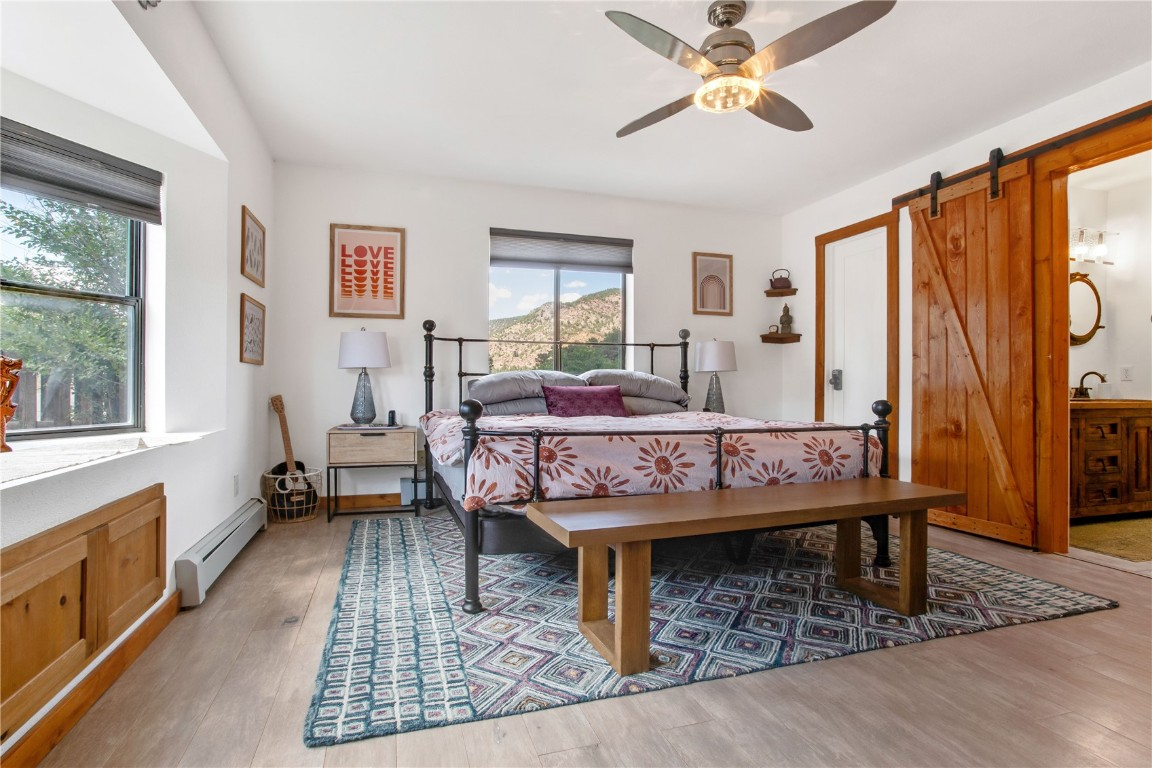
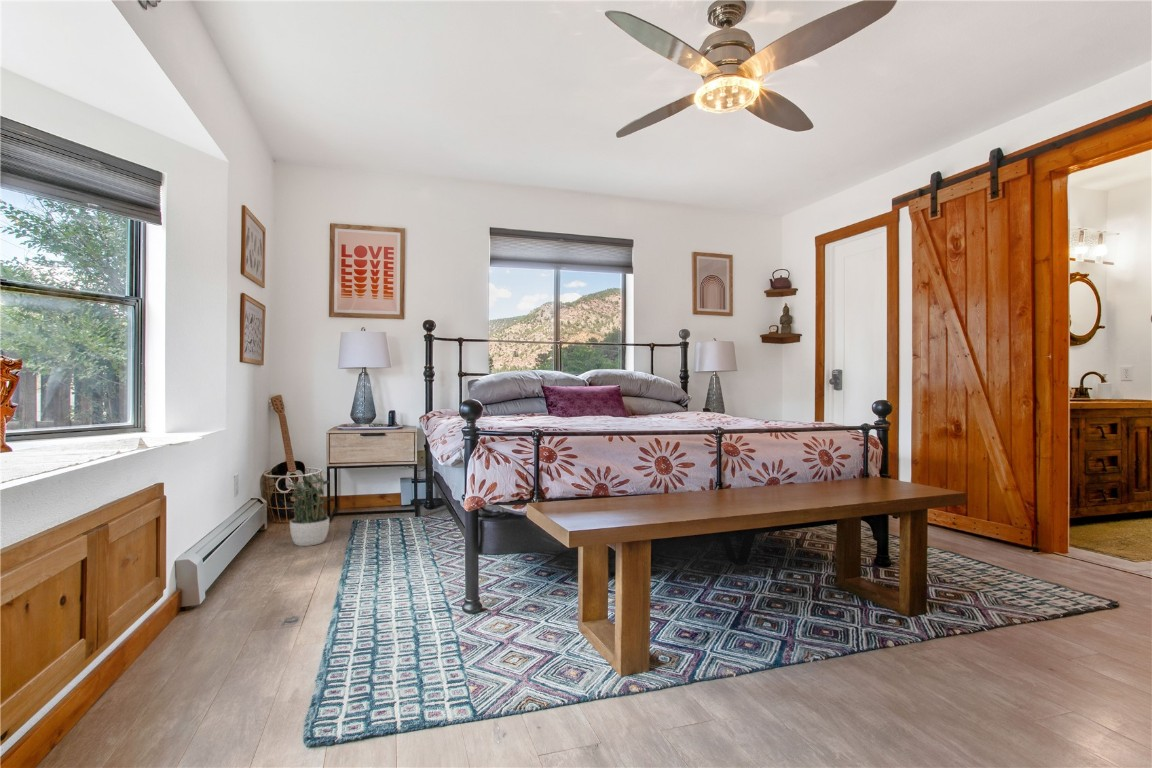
+ potted plant [283,472,332,547]
